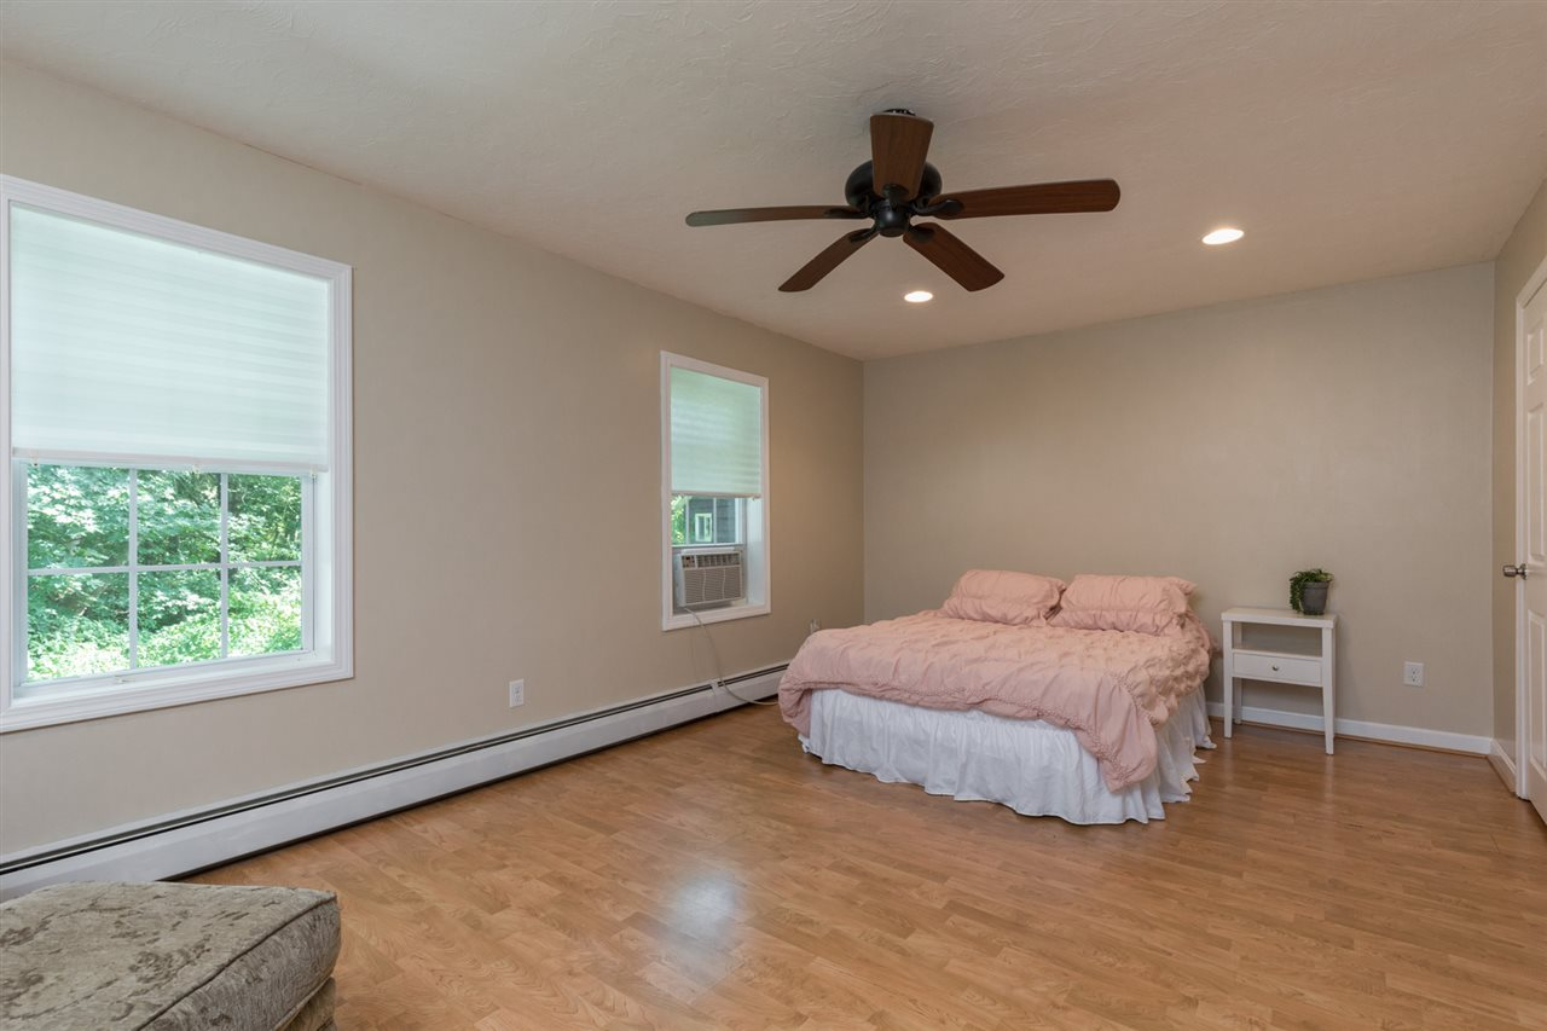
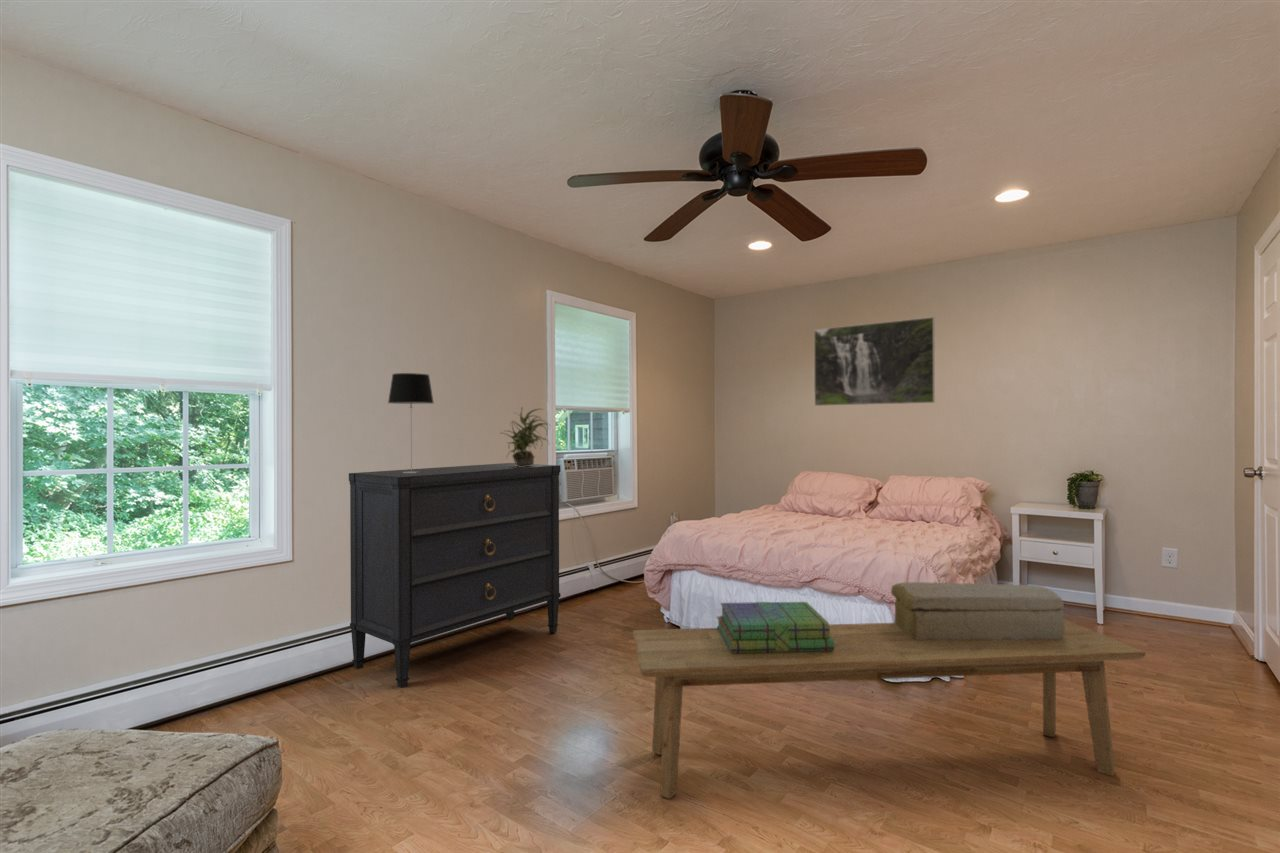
+ table lamp [387,372,434,473]
+ bench [632,618,1147,800]
+ stack of books [716,601,834,653]
+ decorative box [890,581,1065,640]
+ potted plant [498,406,552,467]
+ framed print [813,316,936,407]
+ dresser [348,462,561,689]
